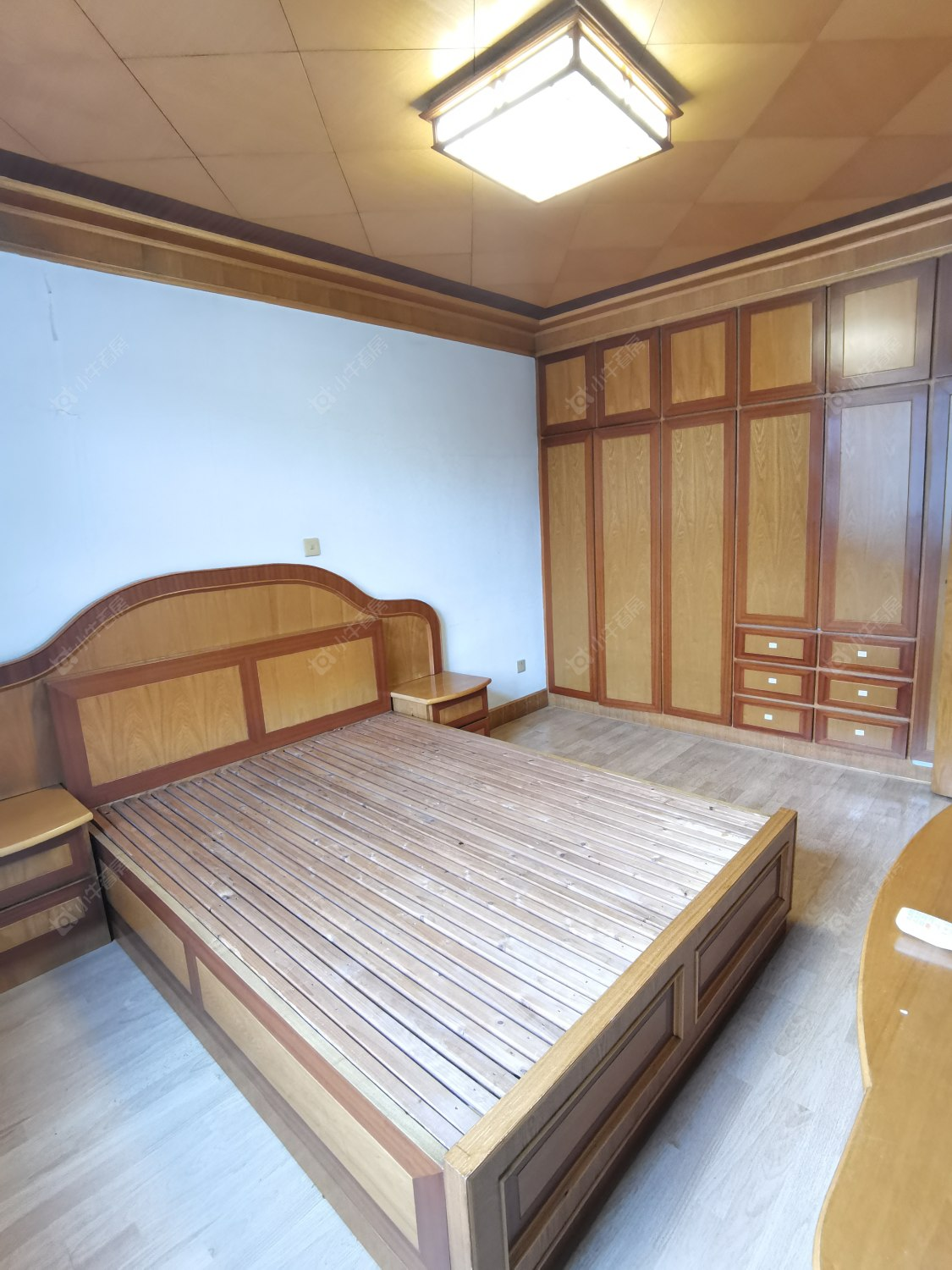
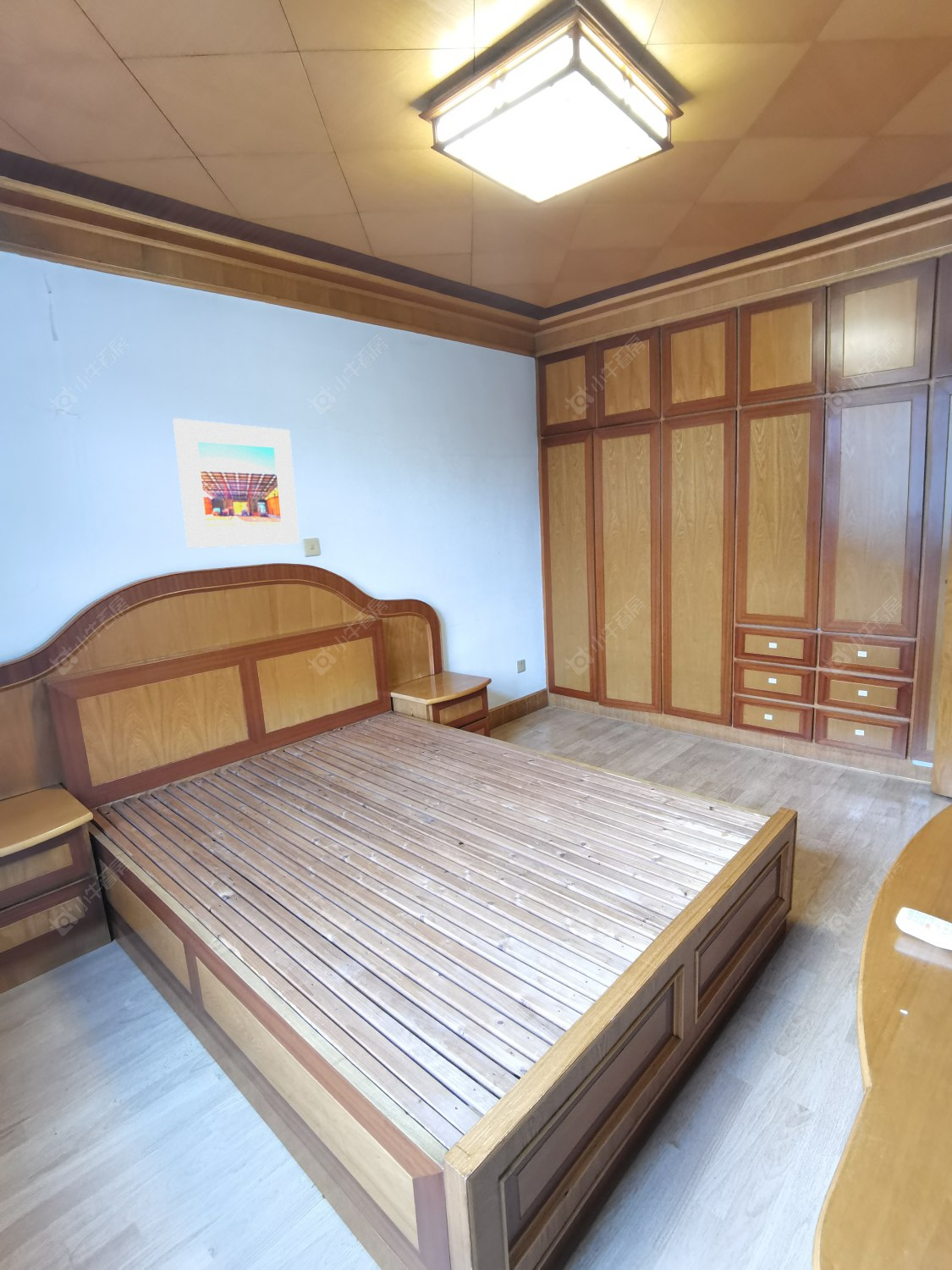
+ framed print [172,417,300,549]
